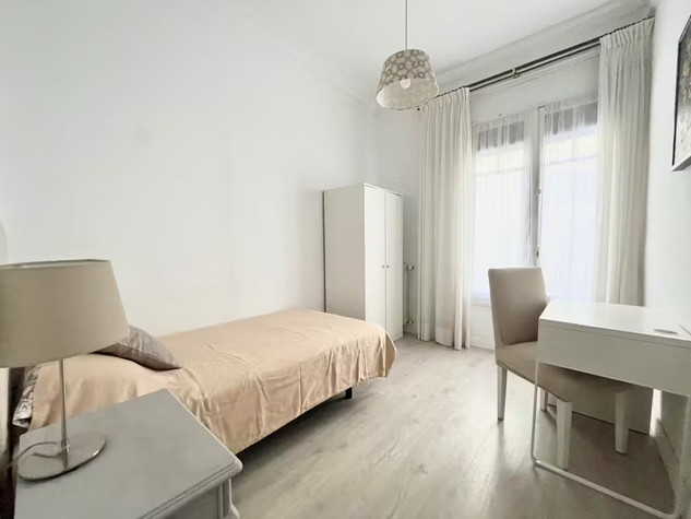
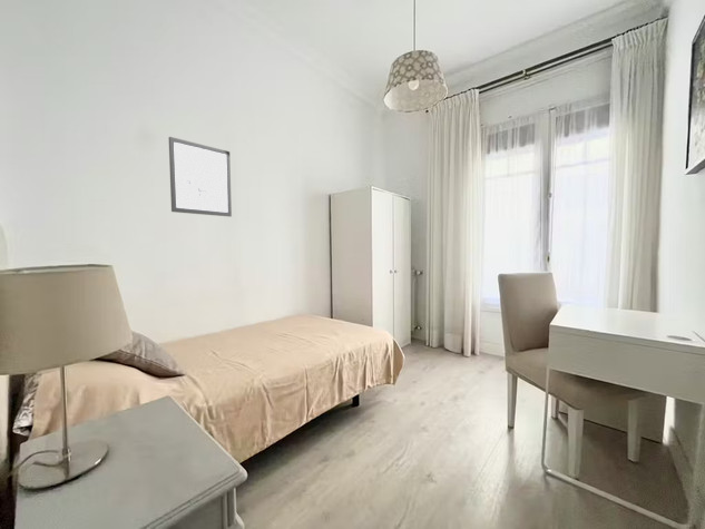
+ wall art [168,136,233,217]
